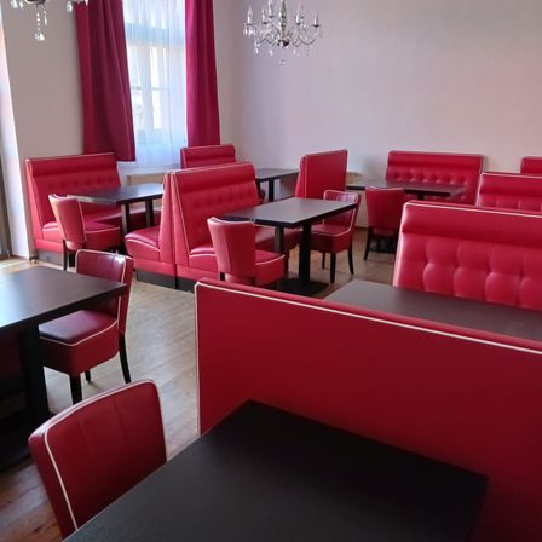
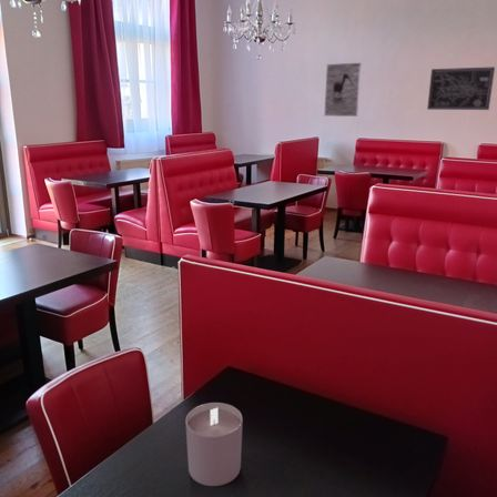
+ candle [184,402,244,487]
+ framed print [324,62,362,118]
+ wall art [426,65,496,111]
